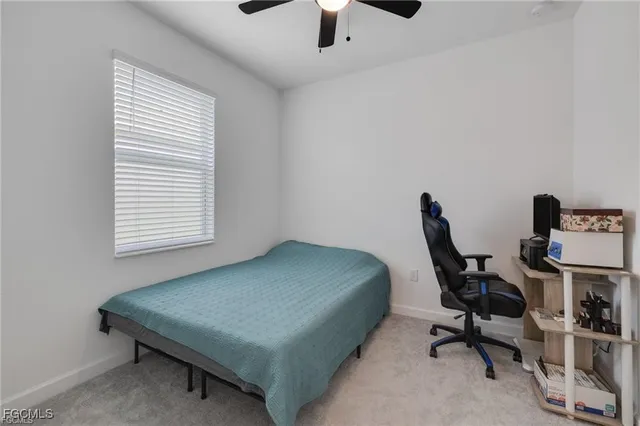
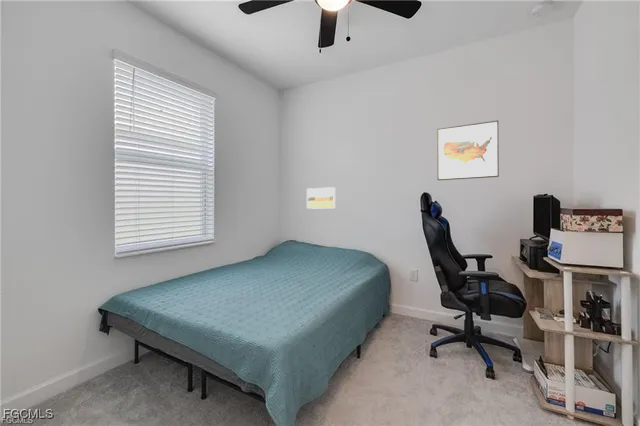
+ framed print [306,186,336,210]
+ wall art [436,119,500,181]
